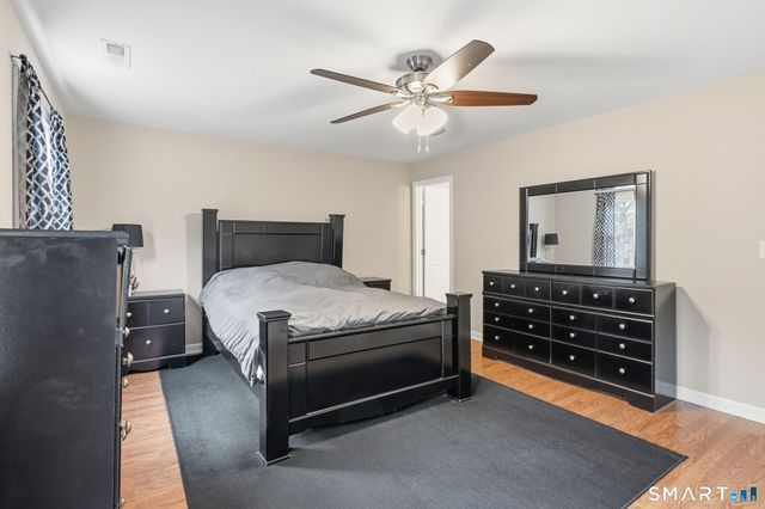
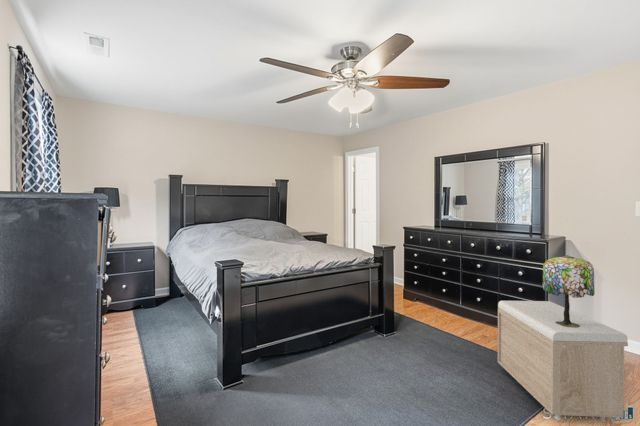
+ table lamp [542,255,596,328]
+ storage bench [497,300,629,423]
